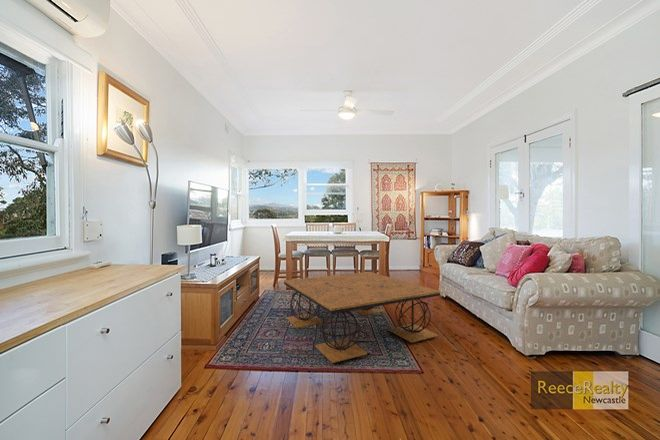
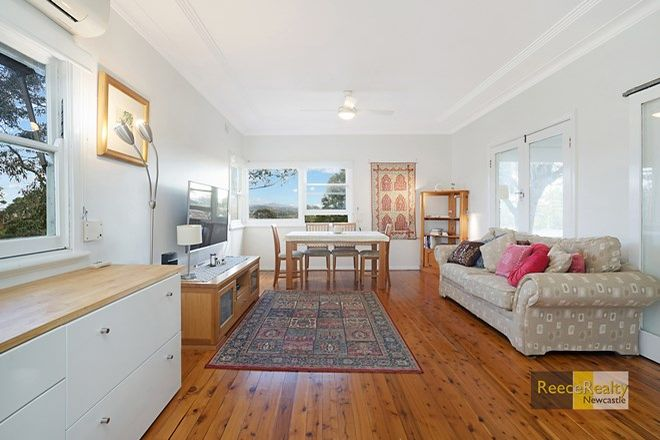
- coffee table [283,271,441,364]
